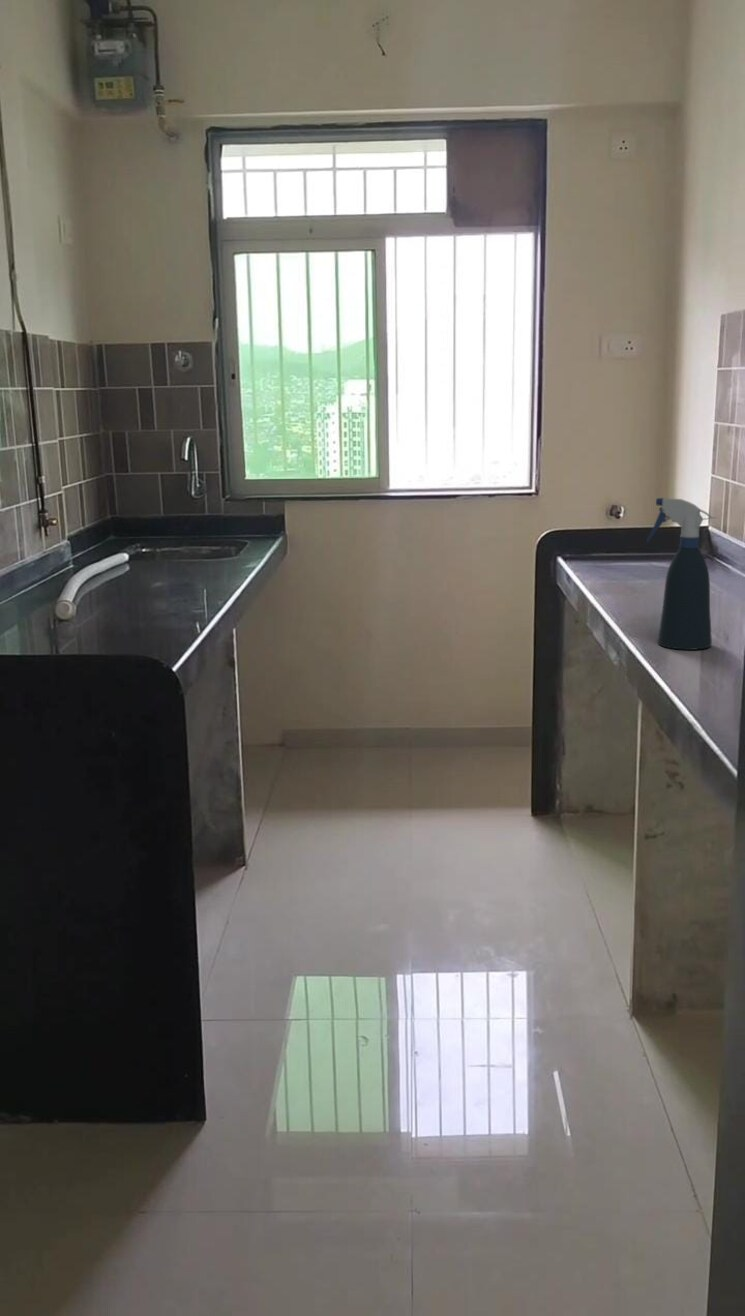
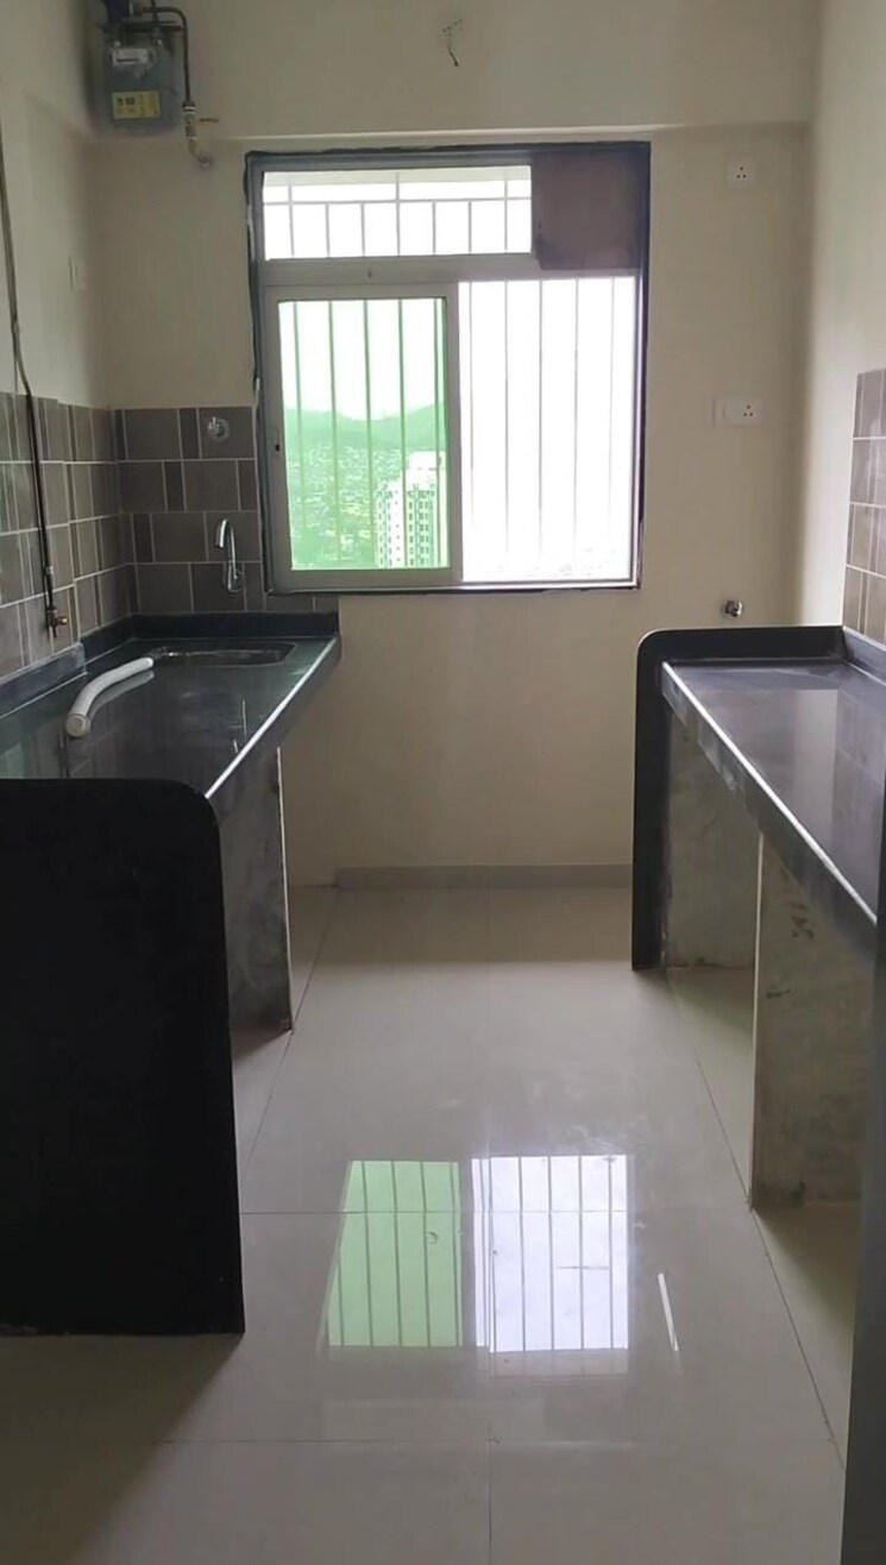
- spray bottle [646,497,718,651]
